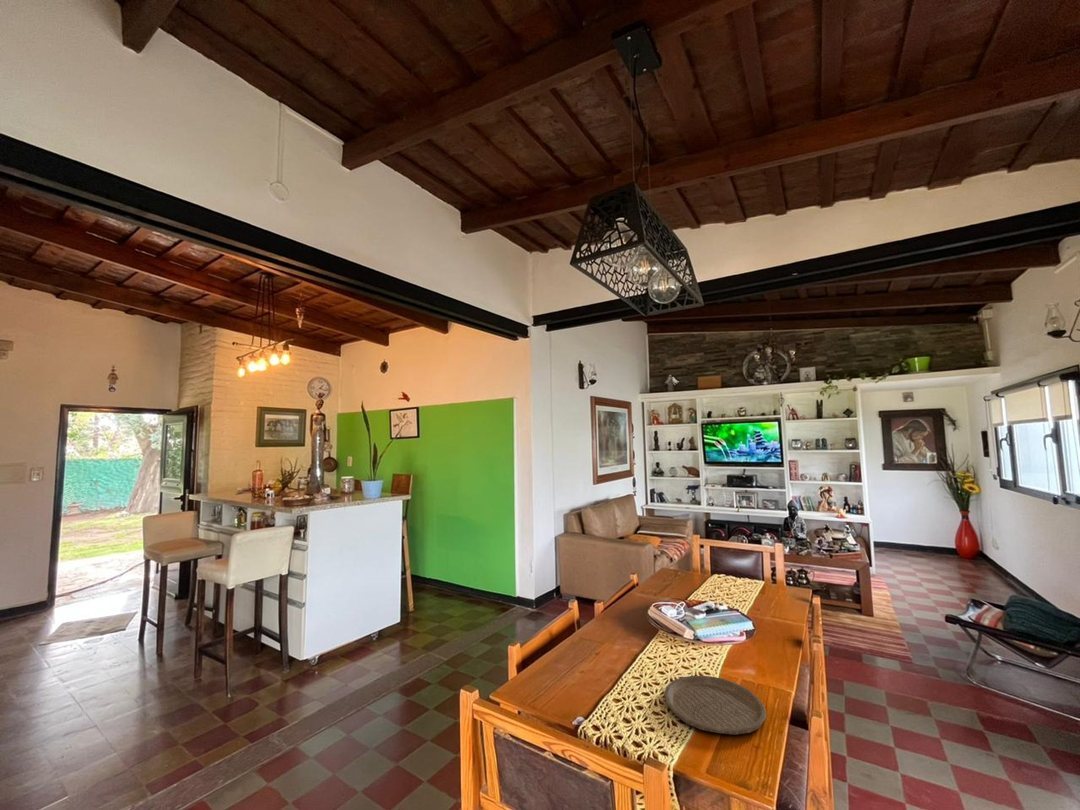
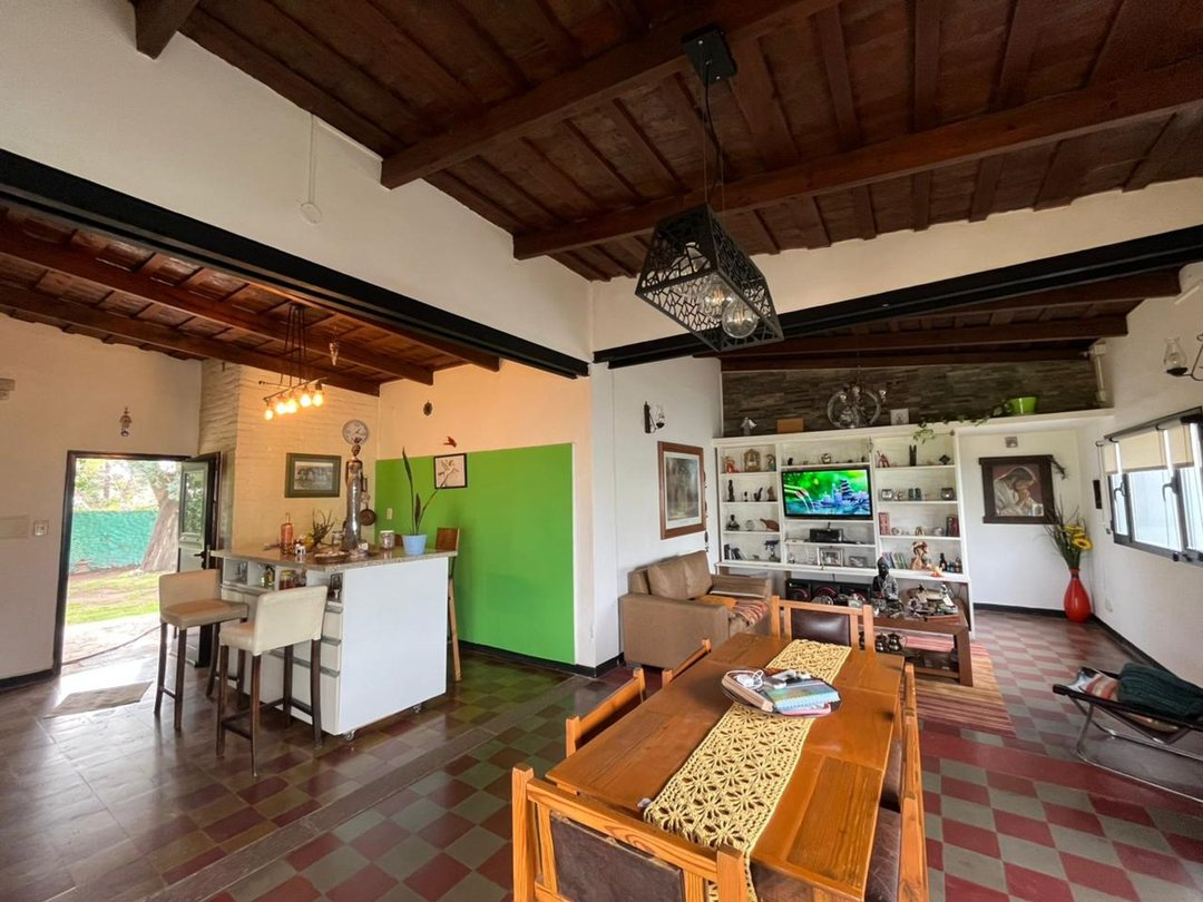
- plate [663,674,767,736]
